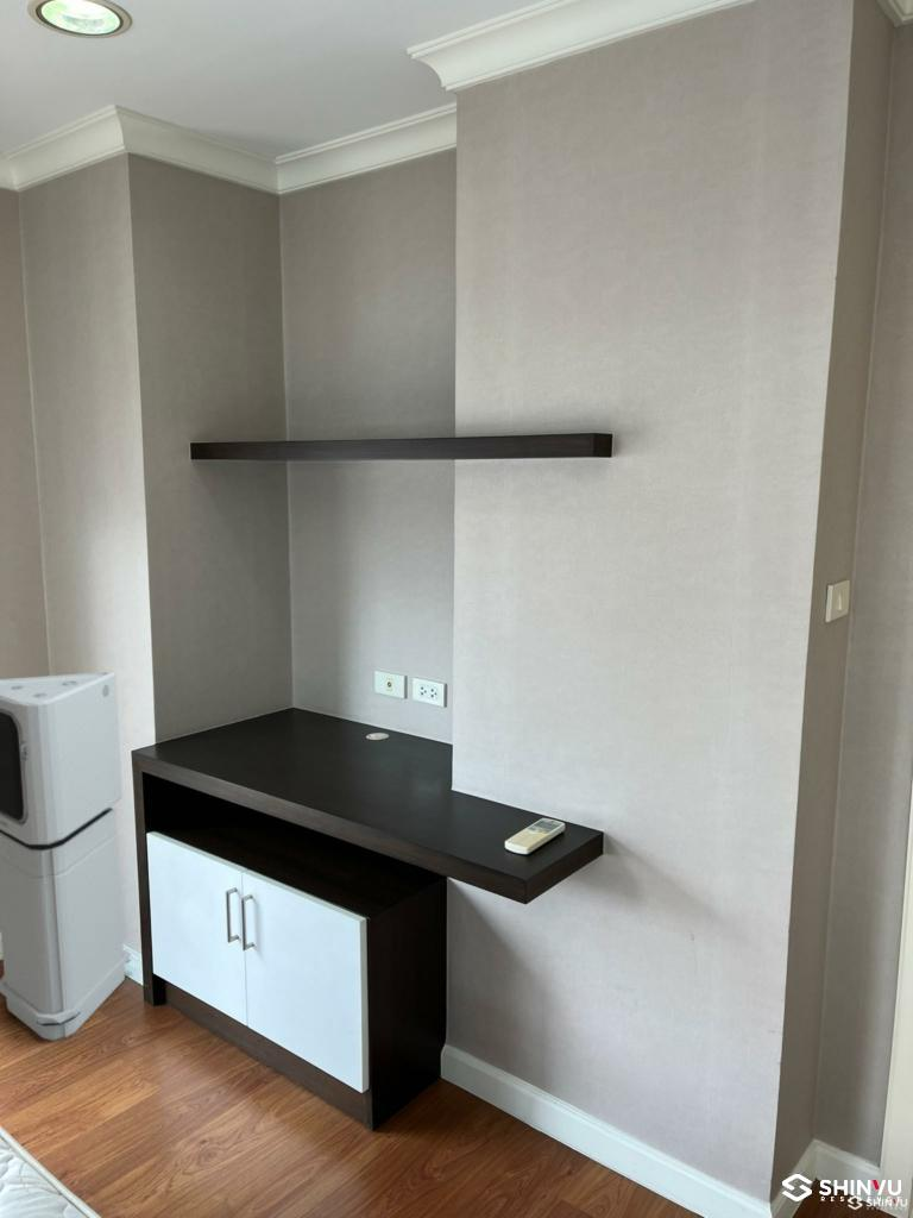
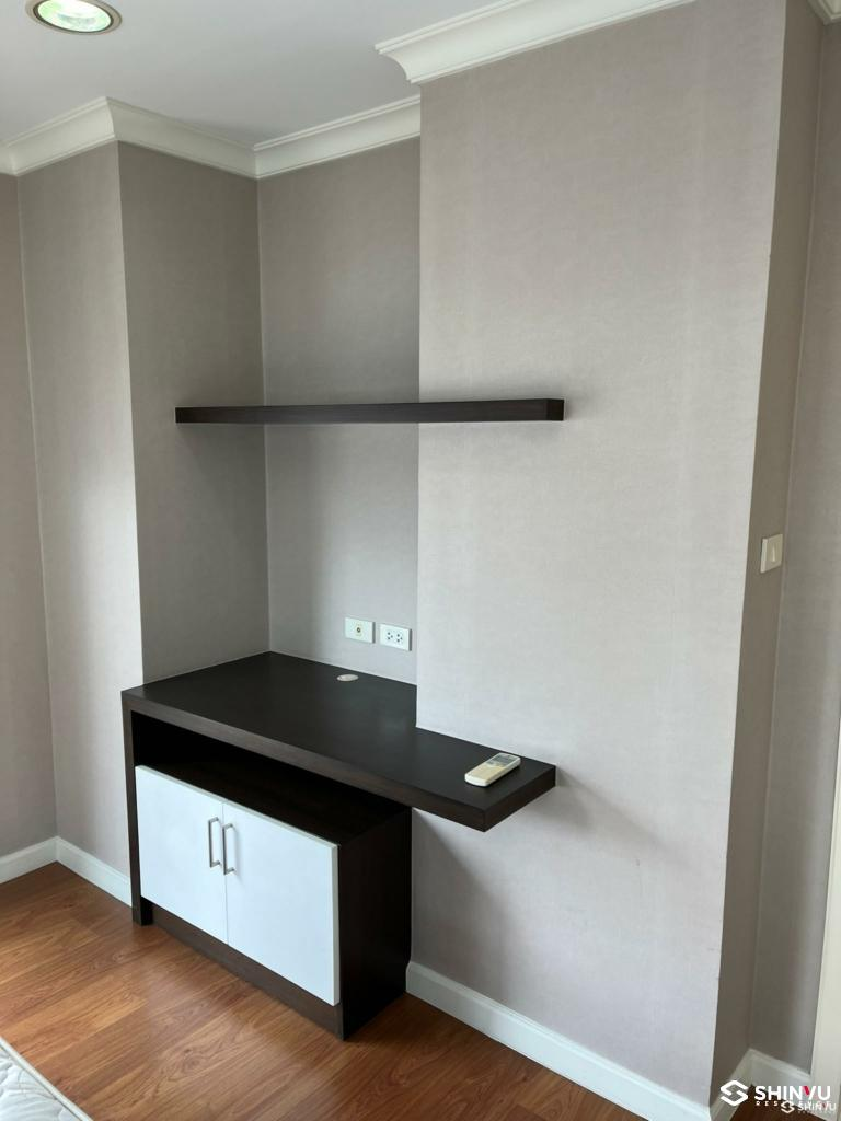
- air purifier [0,671,132,1042]
